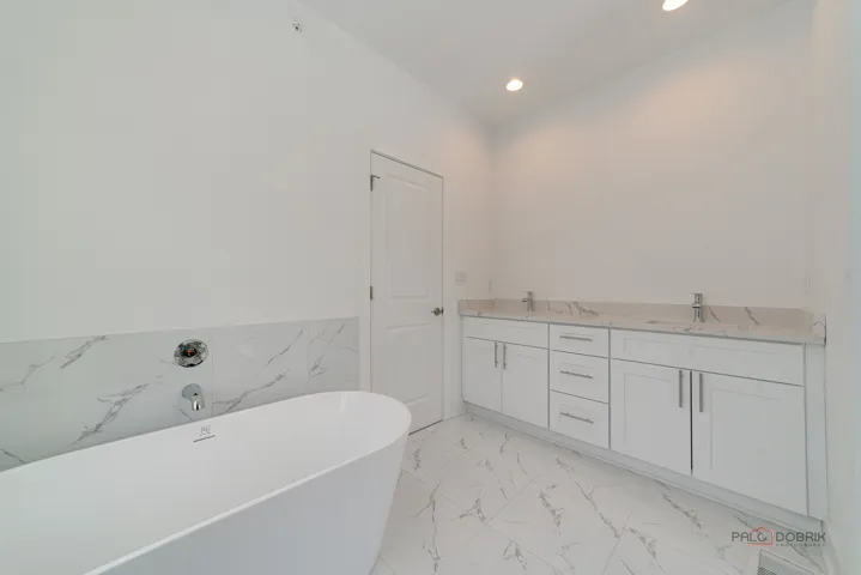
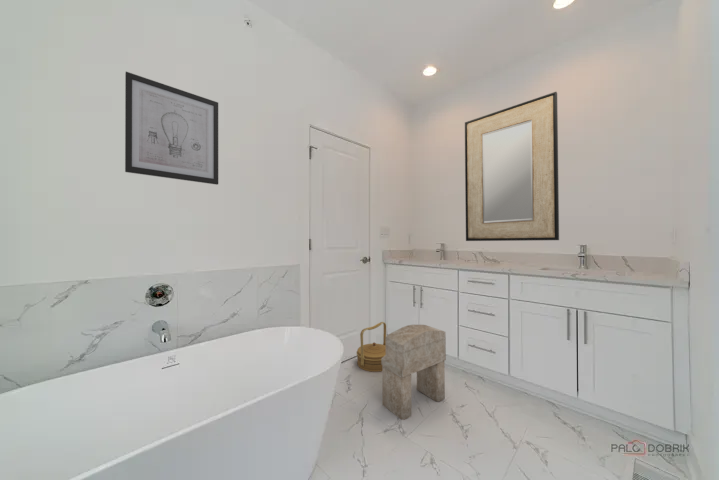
+ wall art [124,71,219,186]
+ home mirror [464,91,560,242]
+ stool [381,324,447,421]
+ basket [356,321,387,373]
